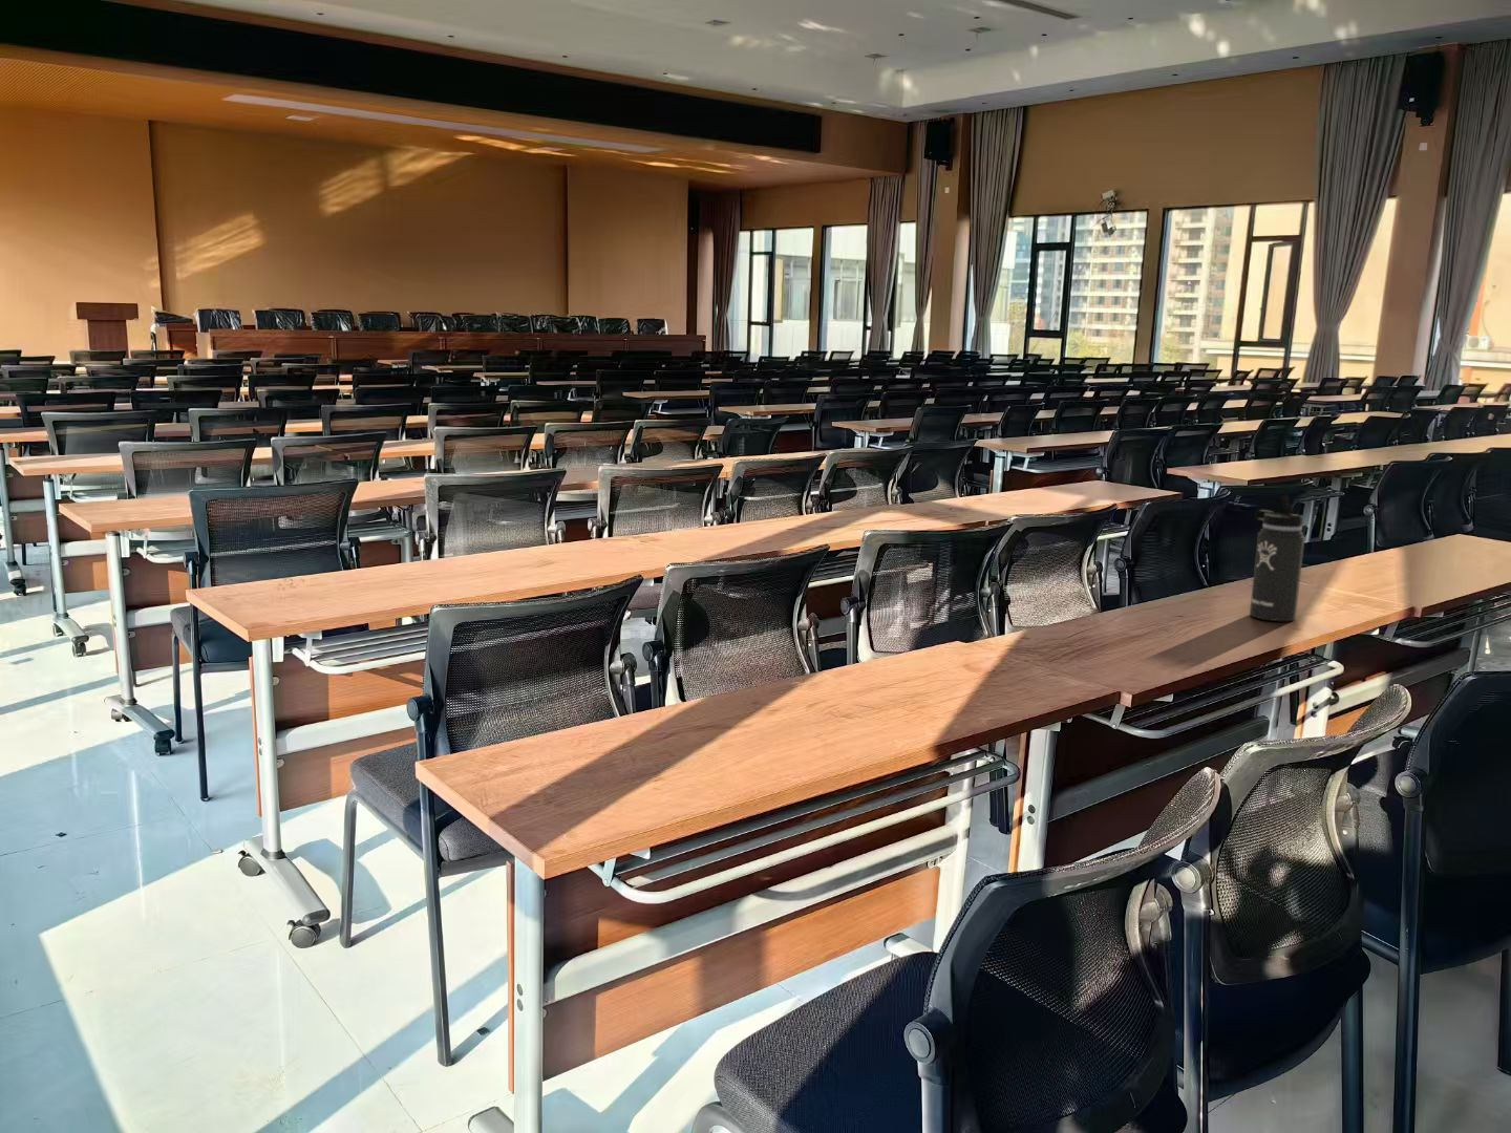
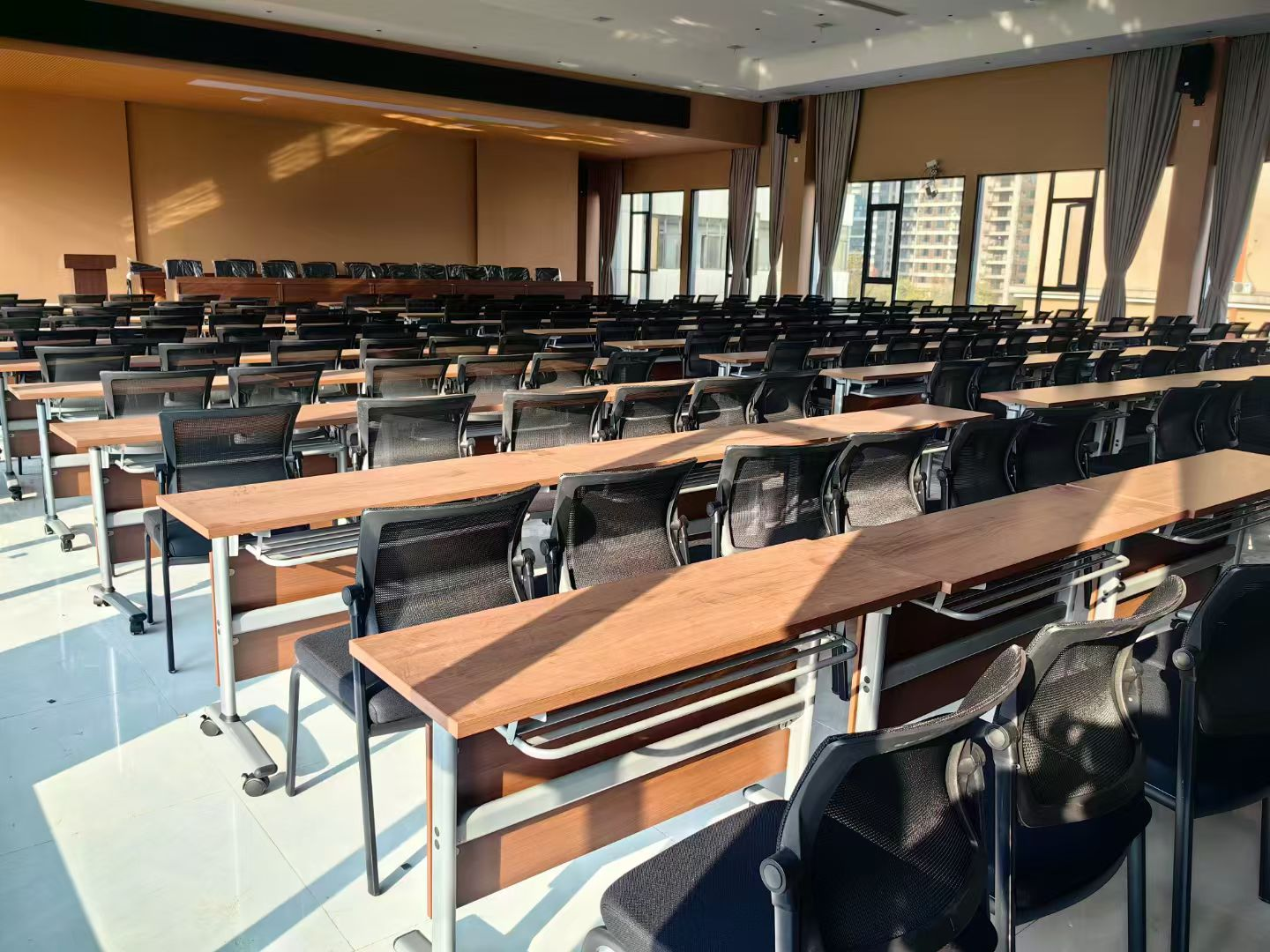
- thermos bottle [1249,493,1305,622]
